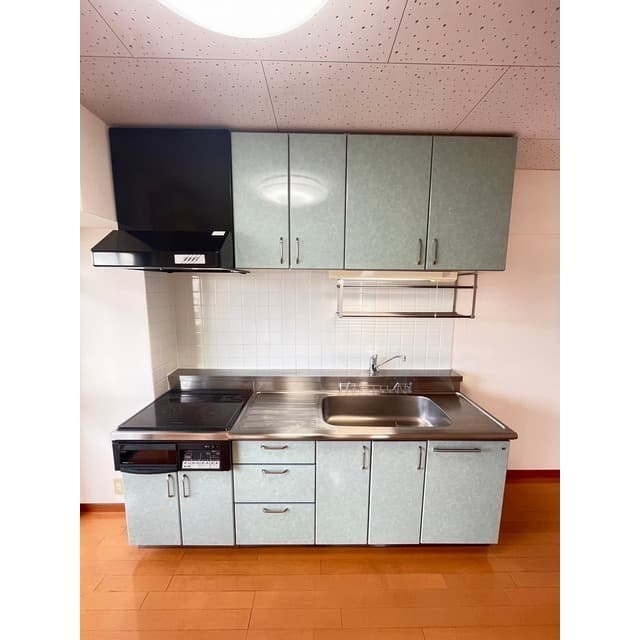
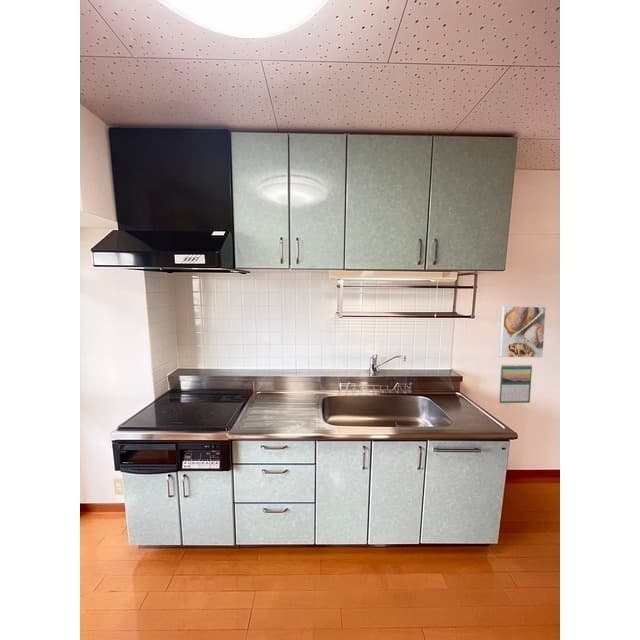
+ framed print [498,305,547,359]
+ calendar [498,363,533,404]
